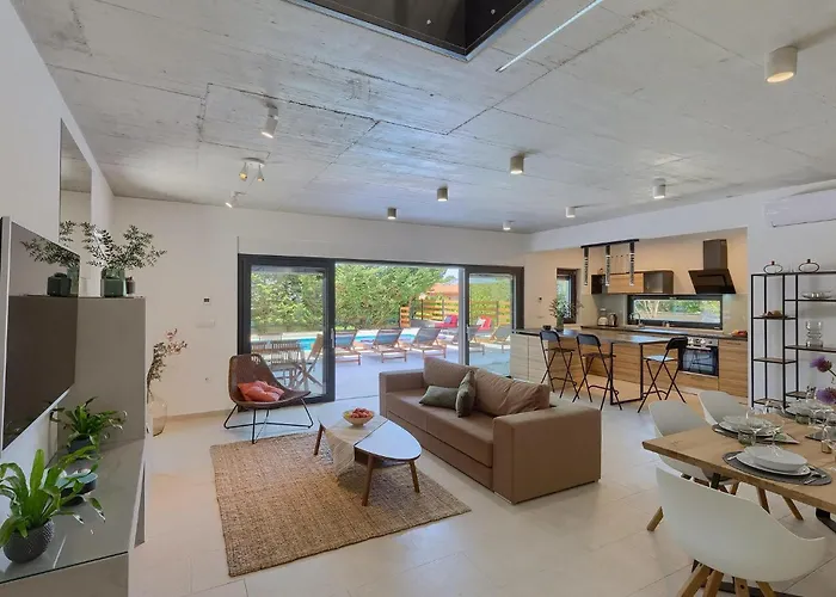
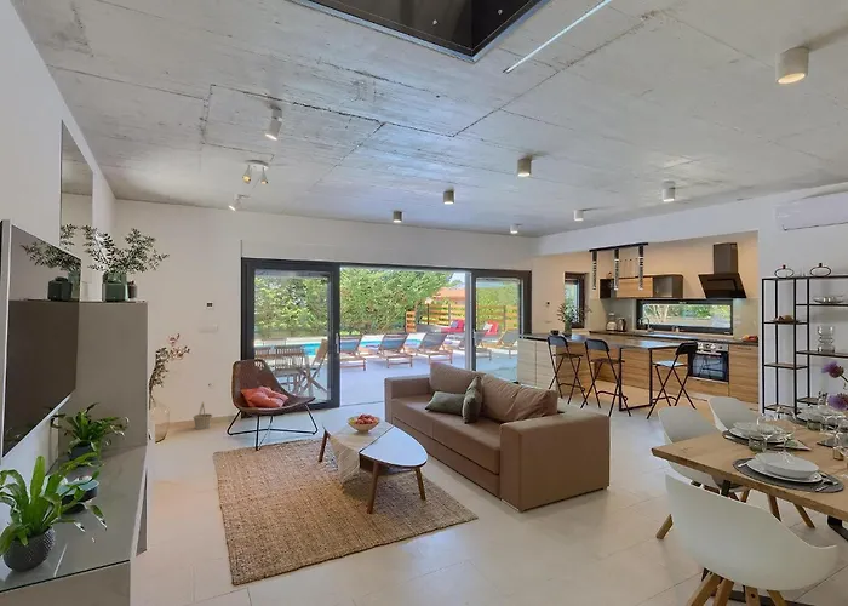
+ basket [191,400,213,430]
